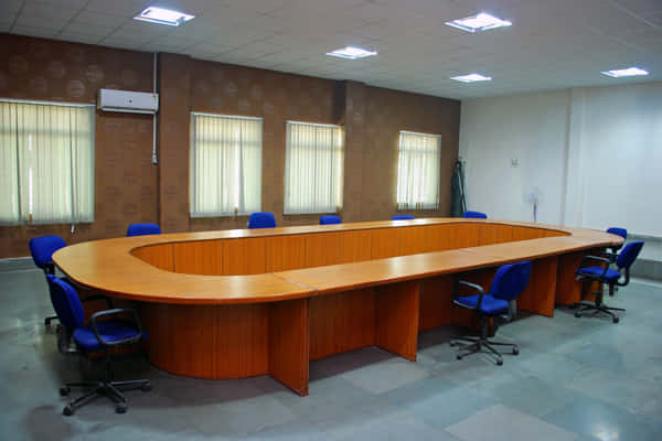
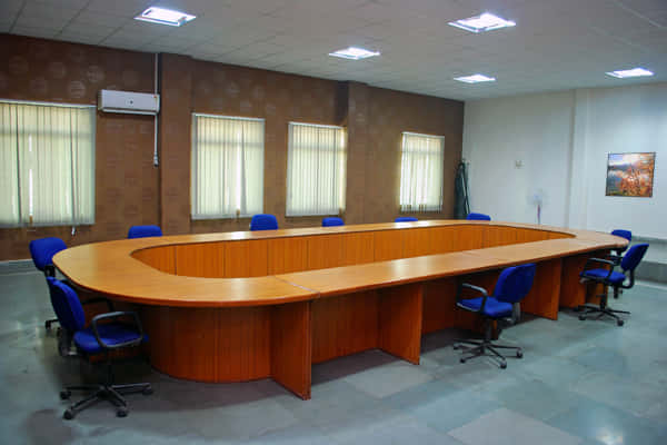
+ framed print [604,151,657,199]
